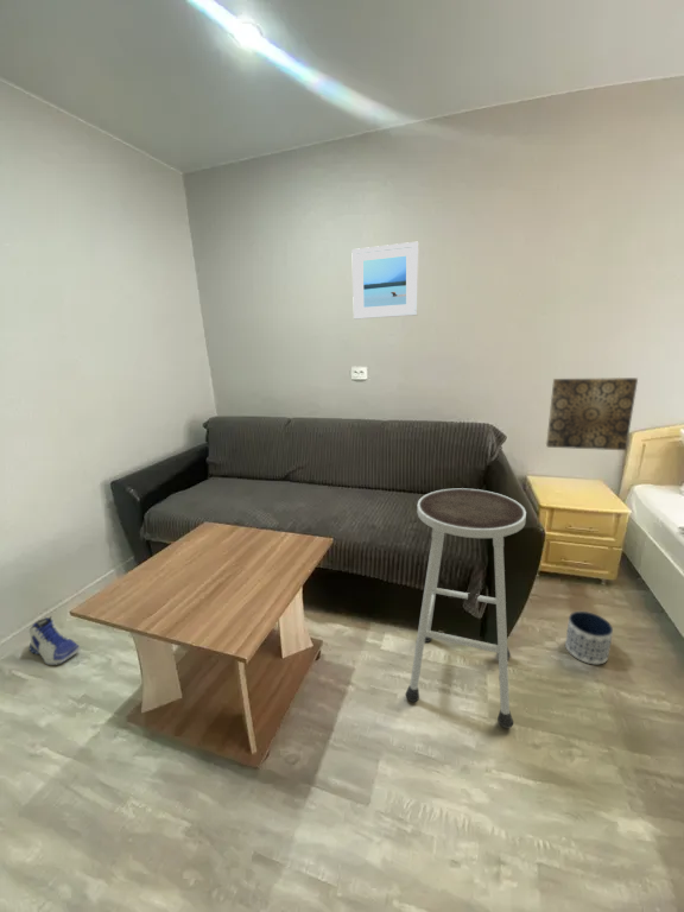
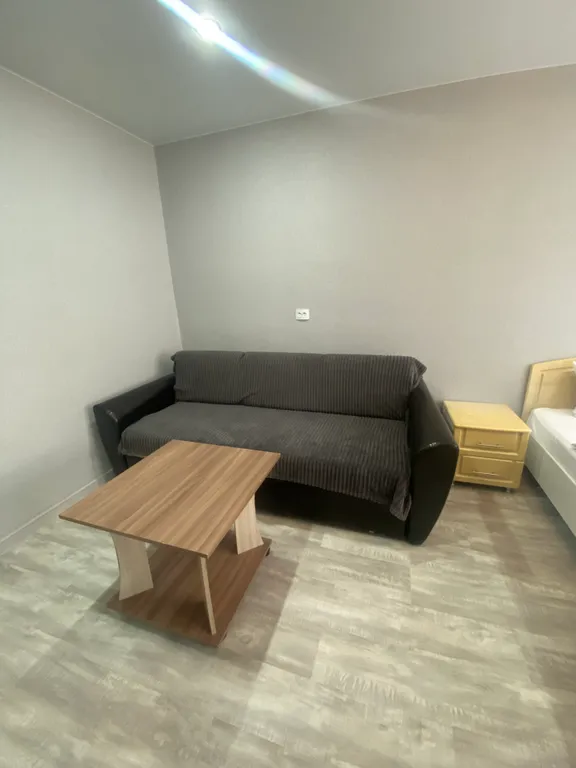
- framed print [350,241,419,321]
- sneaker [28,615,82,666]
- wall art [545,376,639,451]
- stool [405,487,527,729]
- planter [564,610,614,665]
